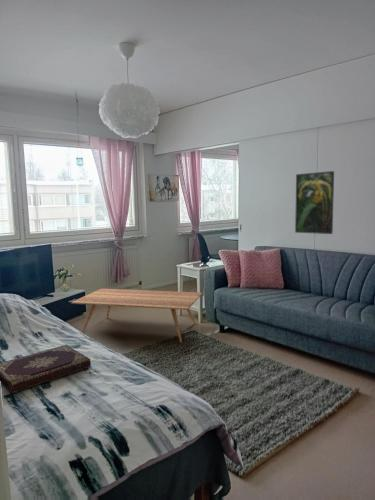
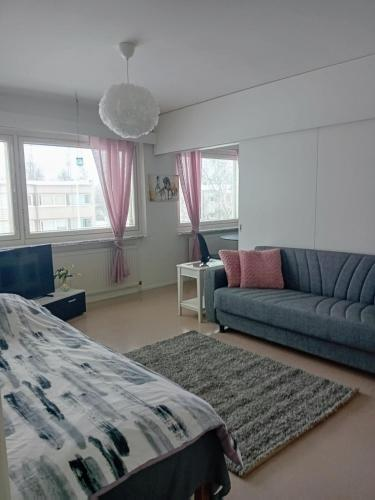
- coffee table [70,288,204,343]
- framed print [294,170,335,235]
- book [0,344,92,394]
